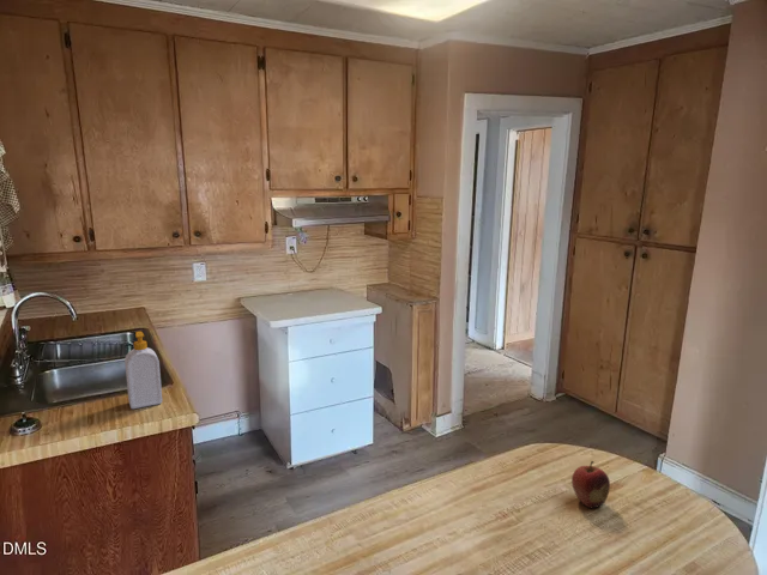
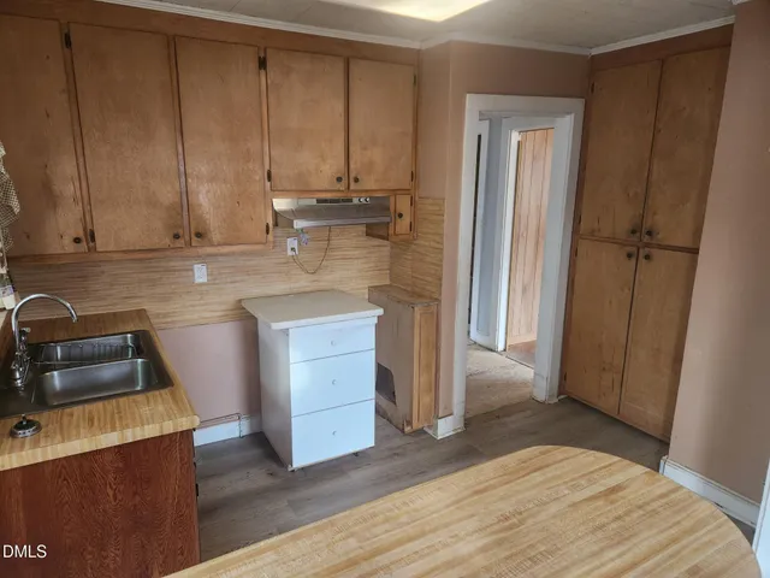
- fruit [570,460,611,509]
- soap bottle [123,331,163,410]
